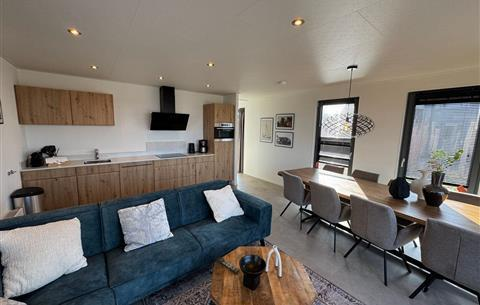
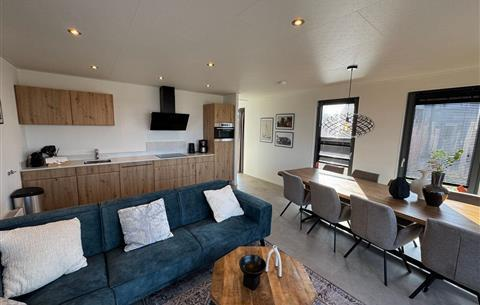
- remote control [215,257,241,275]
